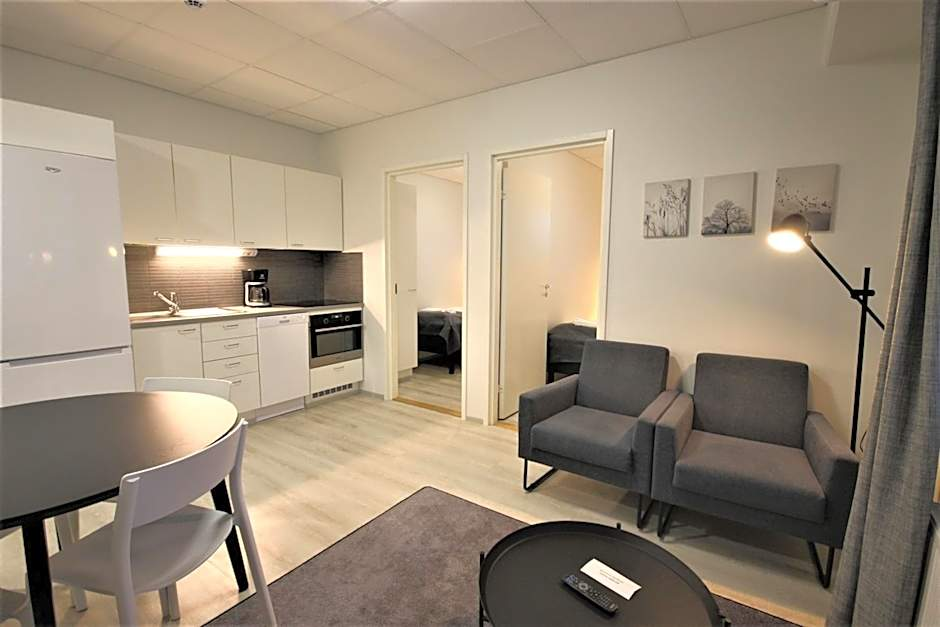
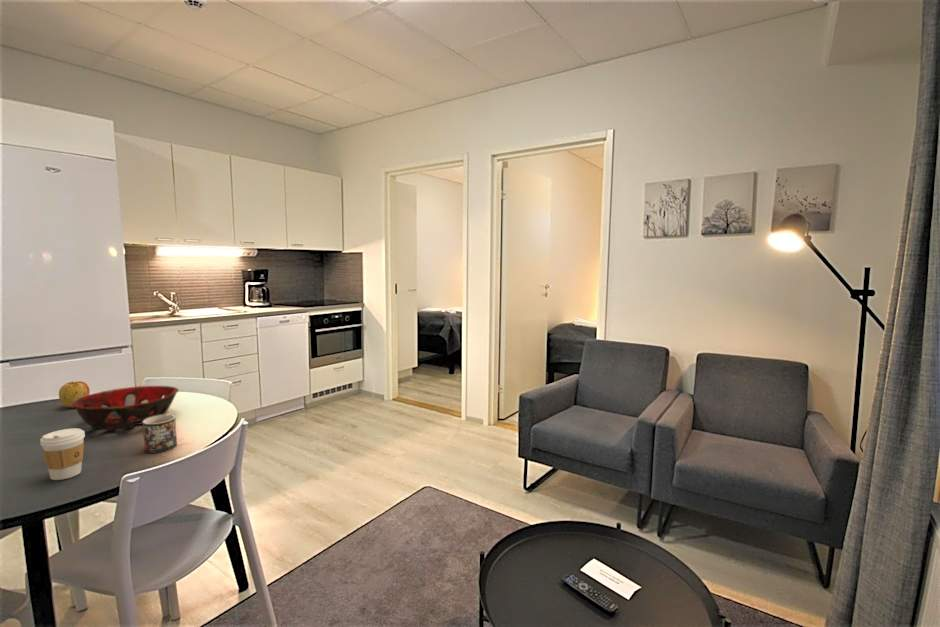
+ apple [58,380,91,408]
+ decorative bowl [72,385,180,431]
+ coffee cup [39,427,86,481]
+ mug [142,414,178,454]
